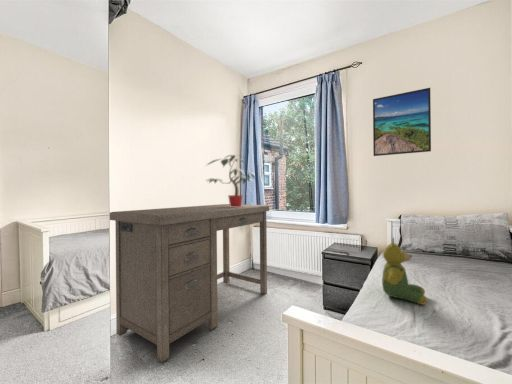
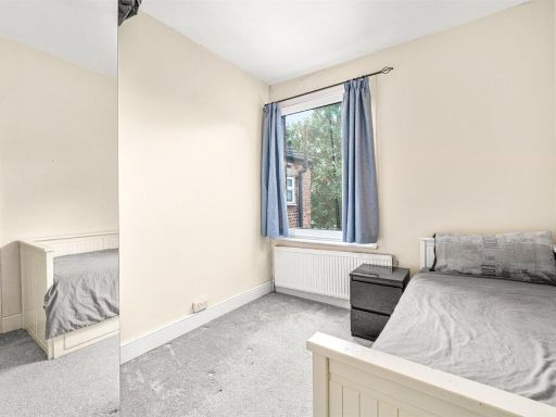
- teddy bear [381,237,429,306]
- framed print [372,87,432,157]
- potted plant [204,154,256,207]
- desk [109,203,270,363]
